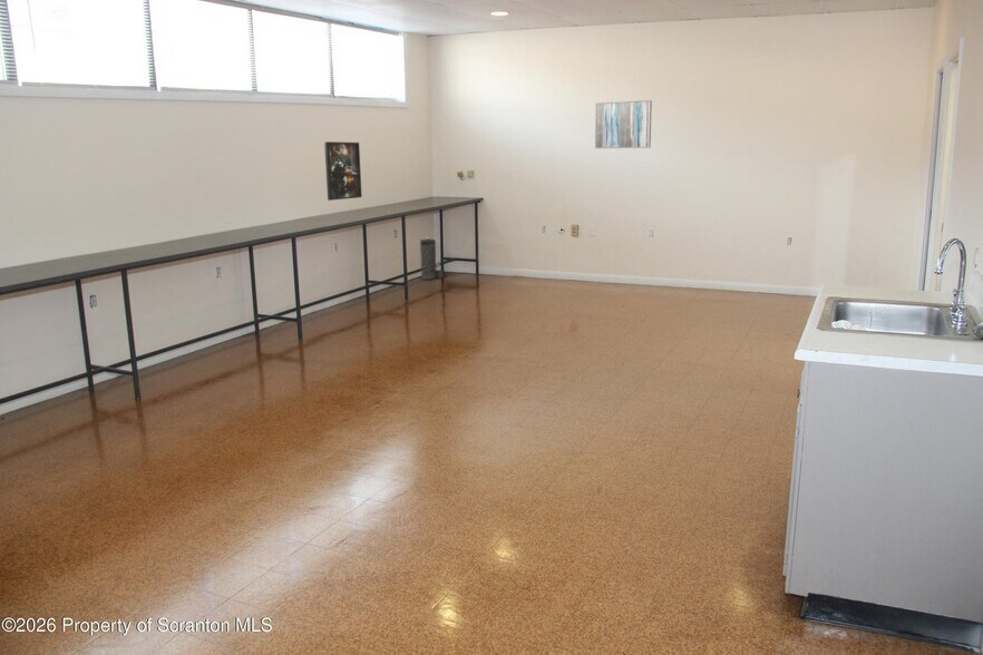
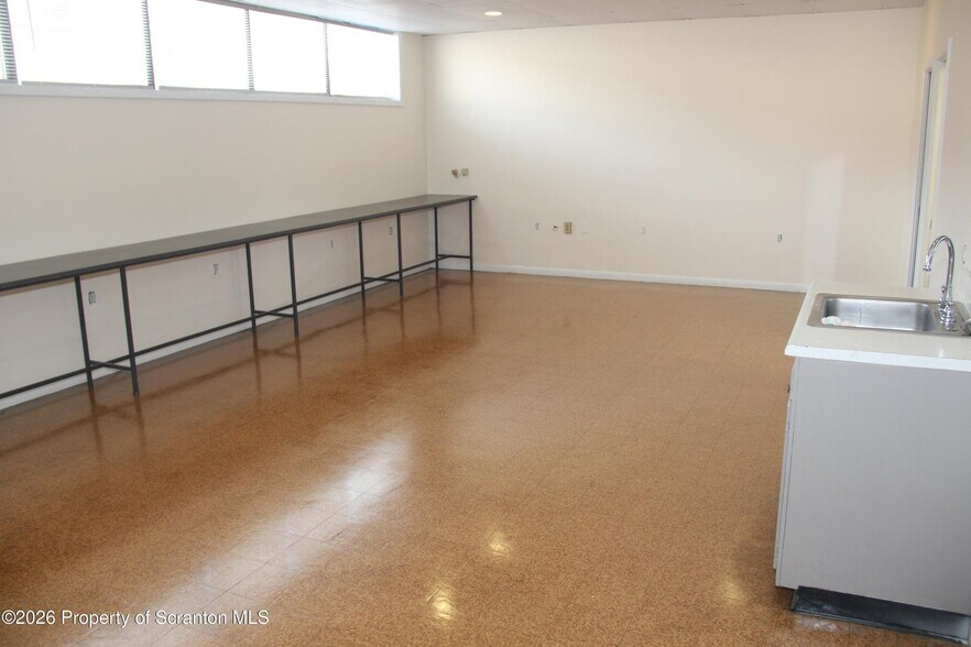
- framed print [323,140,363,202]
- wall art [594,99,653,149]
- canister [419,236,445,281]
